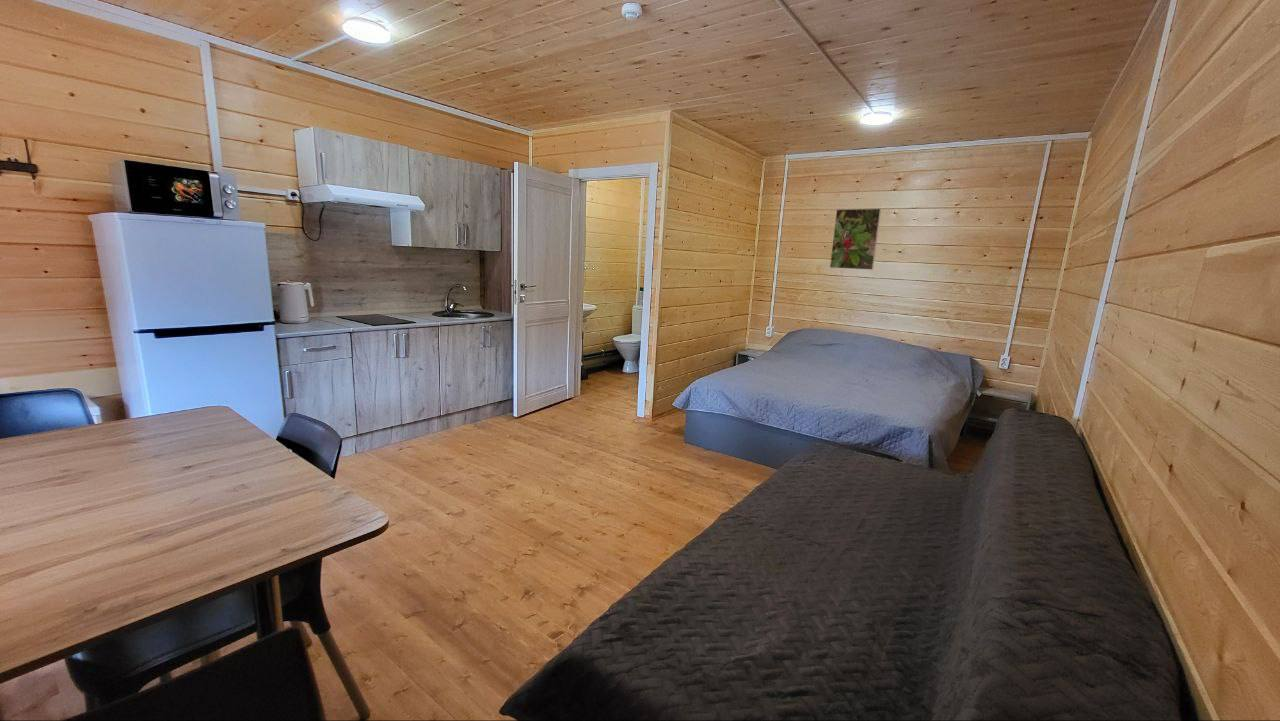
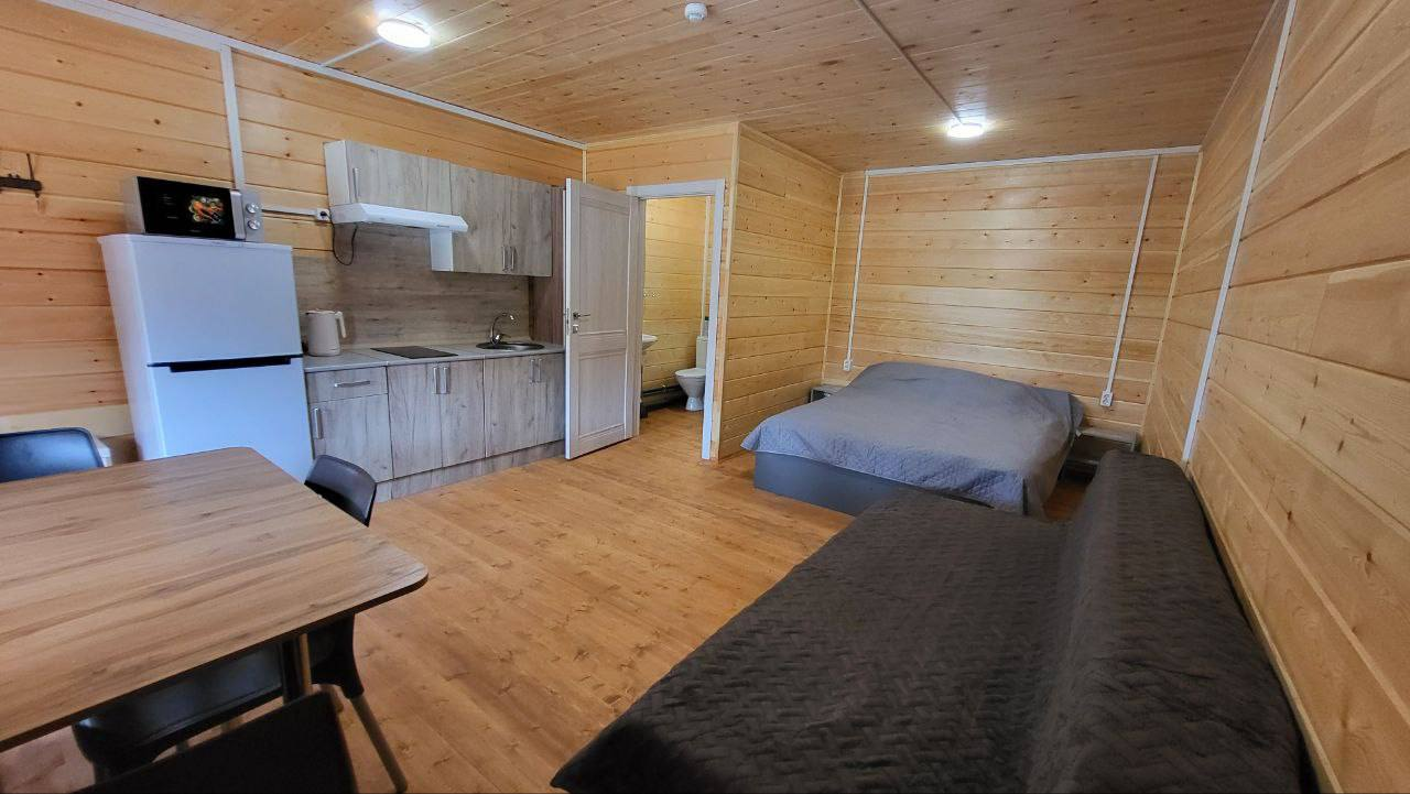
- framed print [829,208,882,271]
